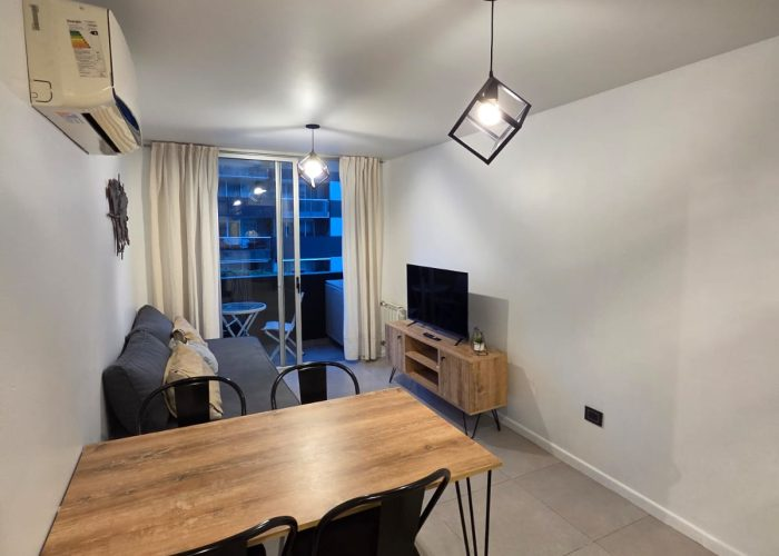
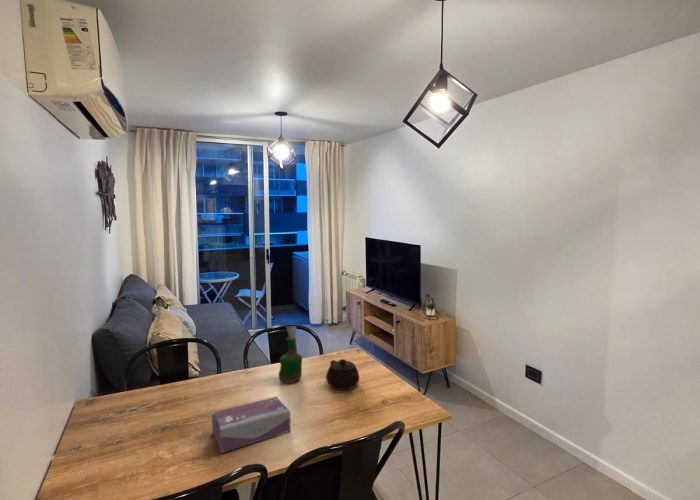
+ teapot [325,358,360,391]
+ grog bottle [277,325,303,384]
+ tissue box [211,395,292,454]
